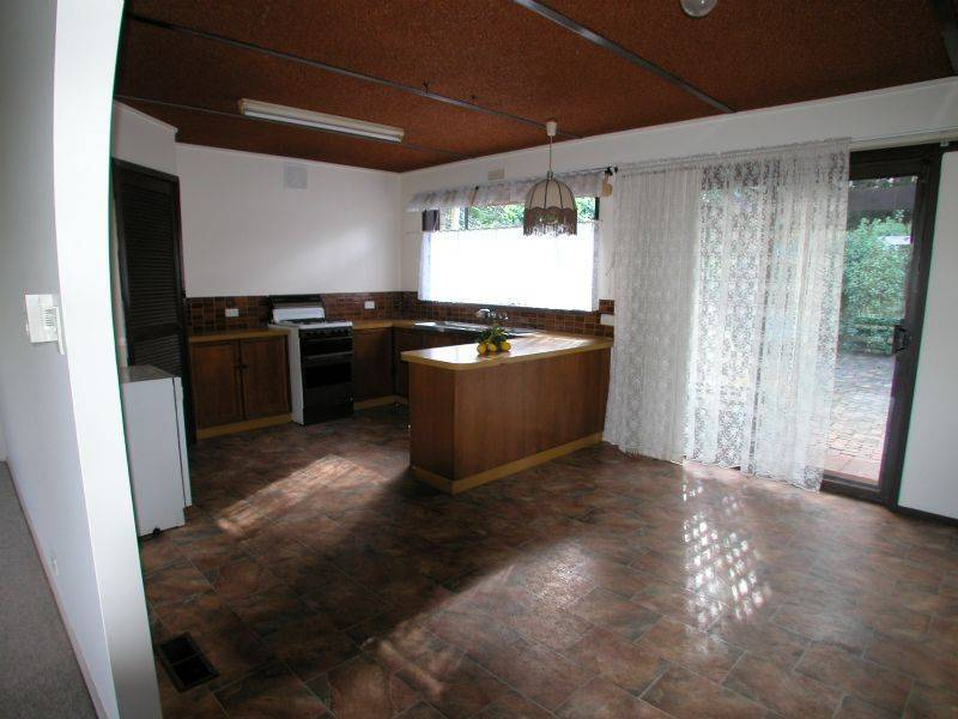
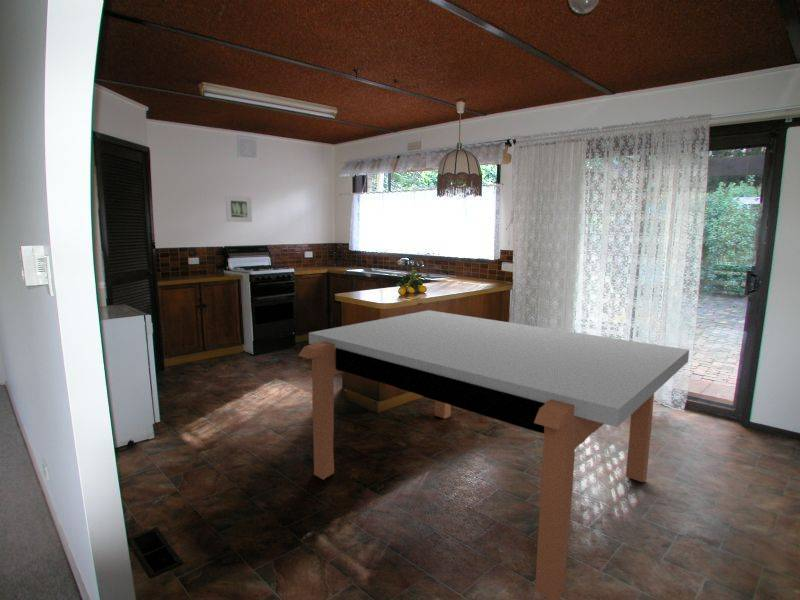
+ dining table [297,309,690,600]
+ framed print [225,195,253,223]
